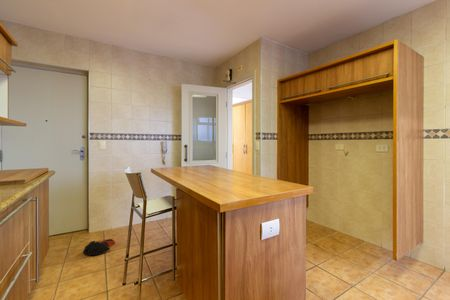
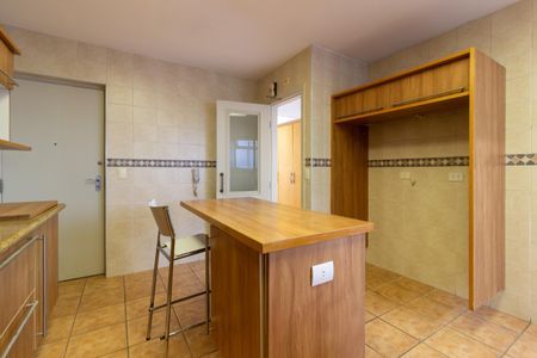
- bag [82,238,116,256]
